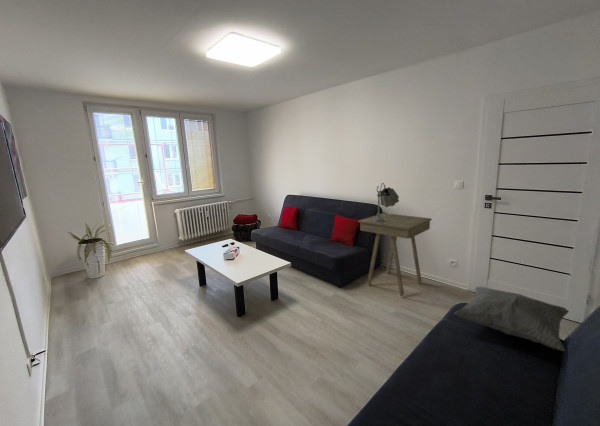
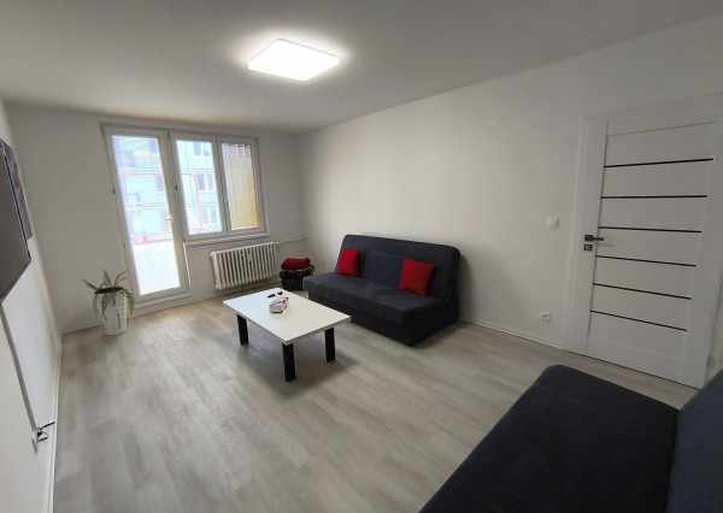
- table lamp [374,182,400,225]
- side table [357,212,433,297]
- decorative pillow [453,286,570,352]
